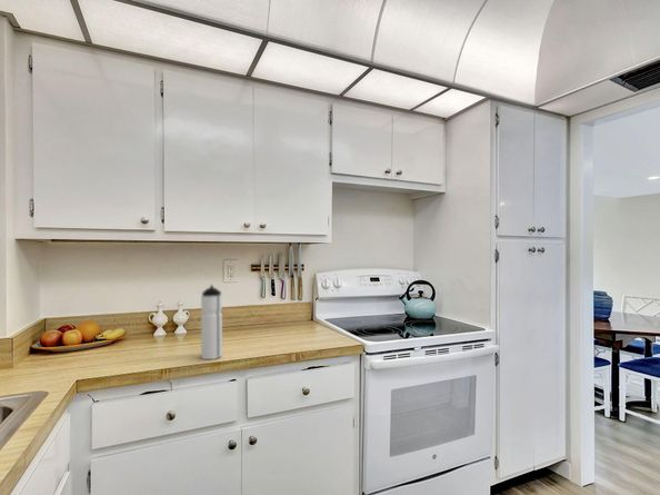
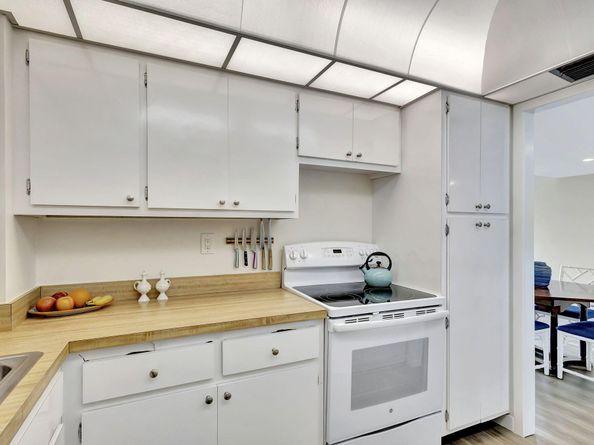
- water bottle [200,284,223,360]
